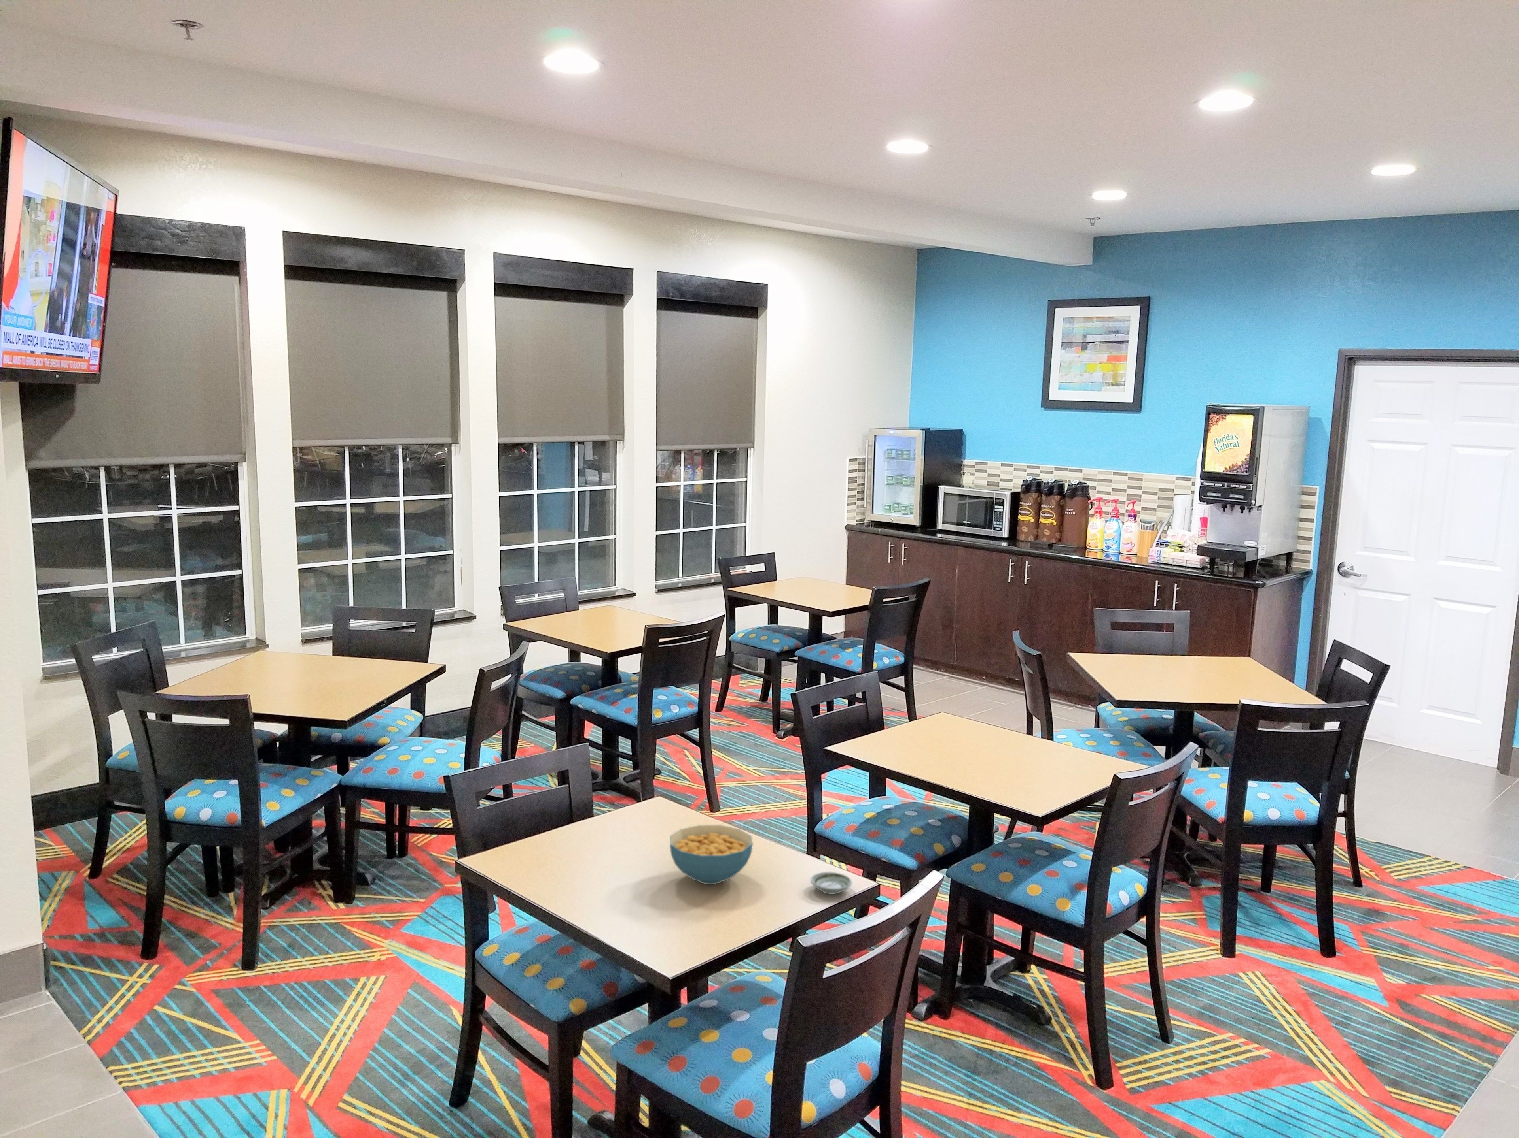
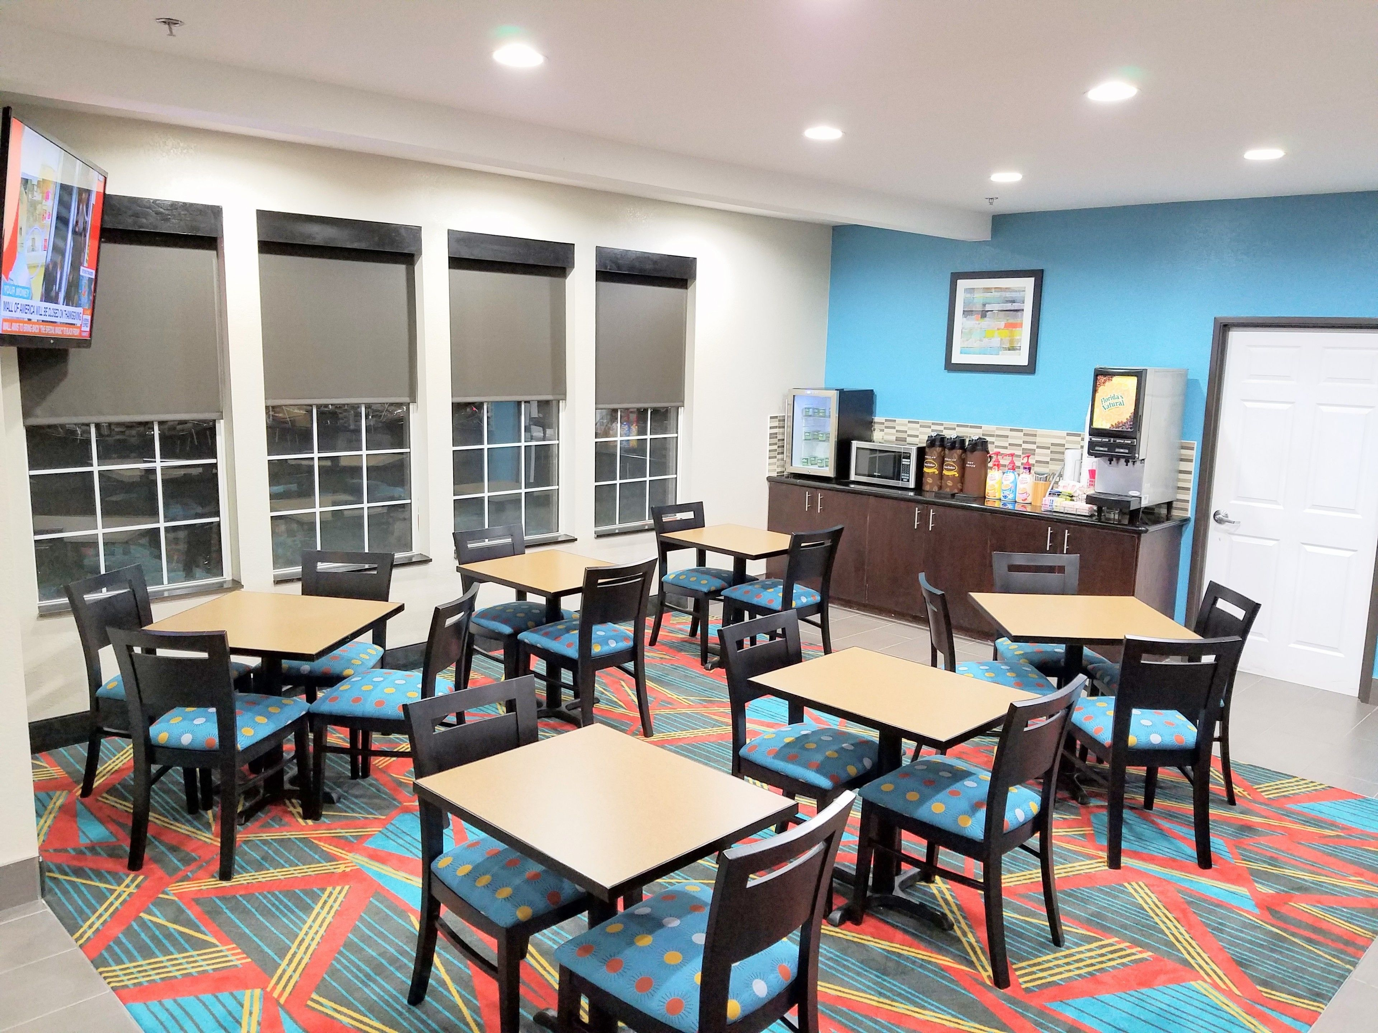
- saucer [810,871,853,894]
- cereal bowl [670,825,754,885]
